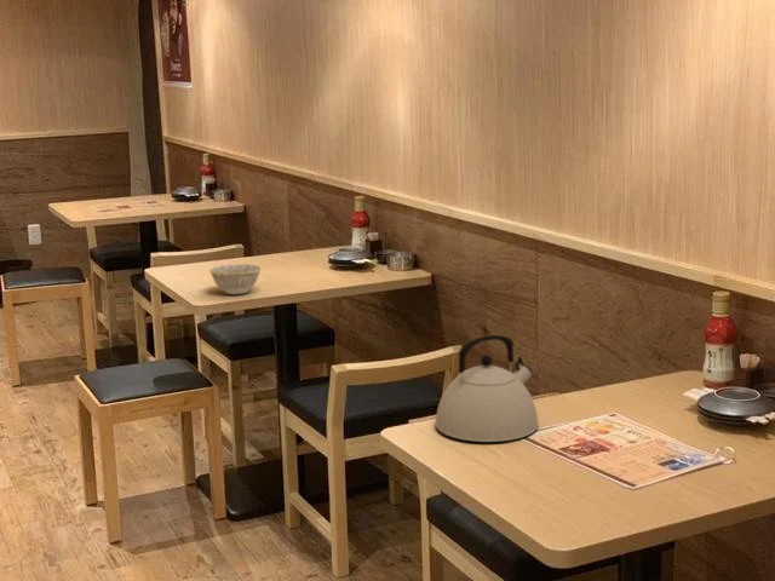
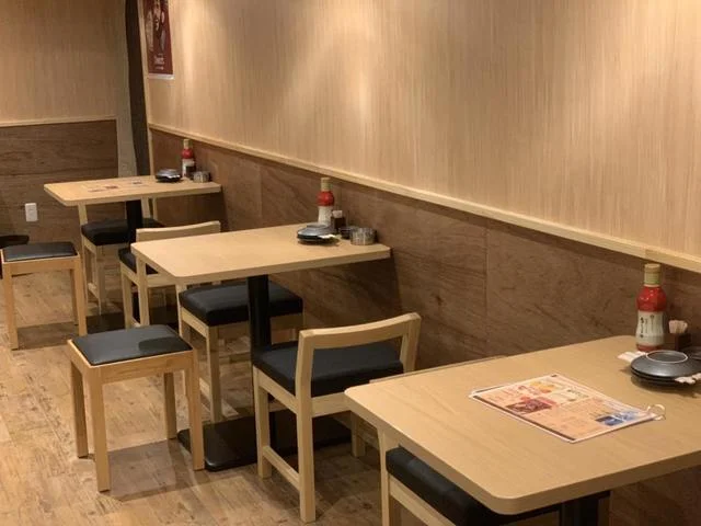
- bowl [208,263,263,295]
- kettle [435,334,540,443]
